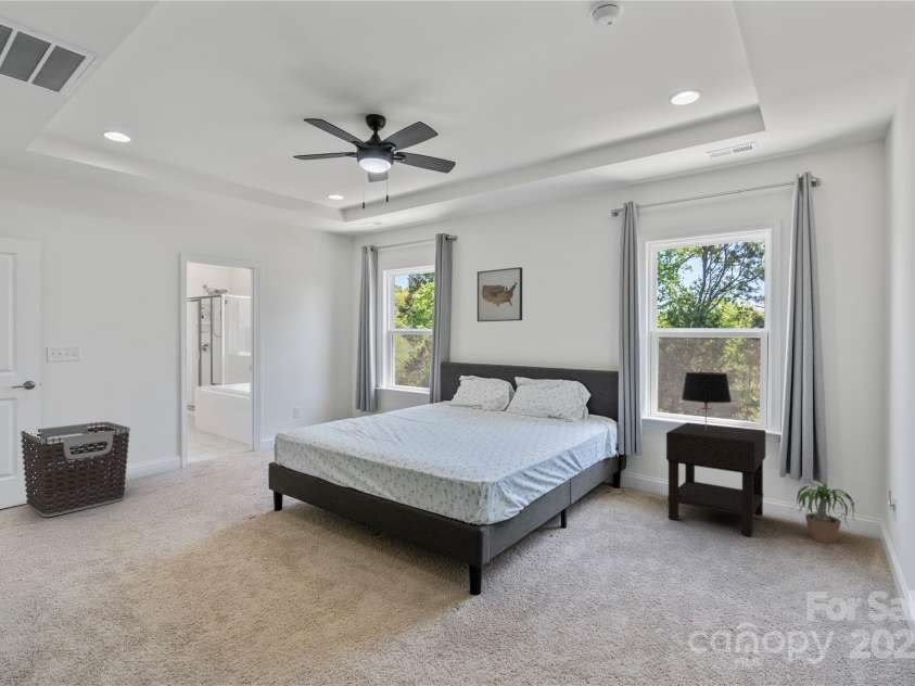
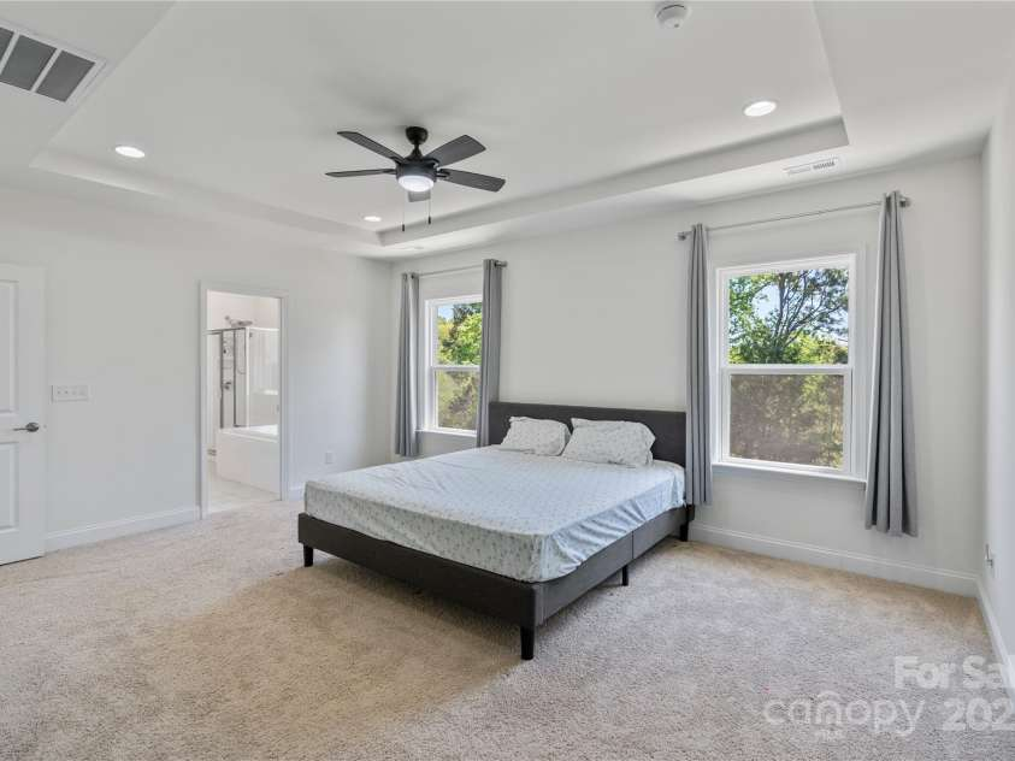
- table lamp [681,371,733,430]
- clothes hamper [20,421,131,518]
- nightstand [665,421,766,537]
- wall art [476,266,523,322]
- potted plant [790,482,866,544]
